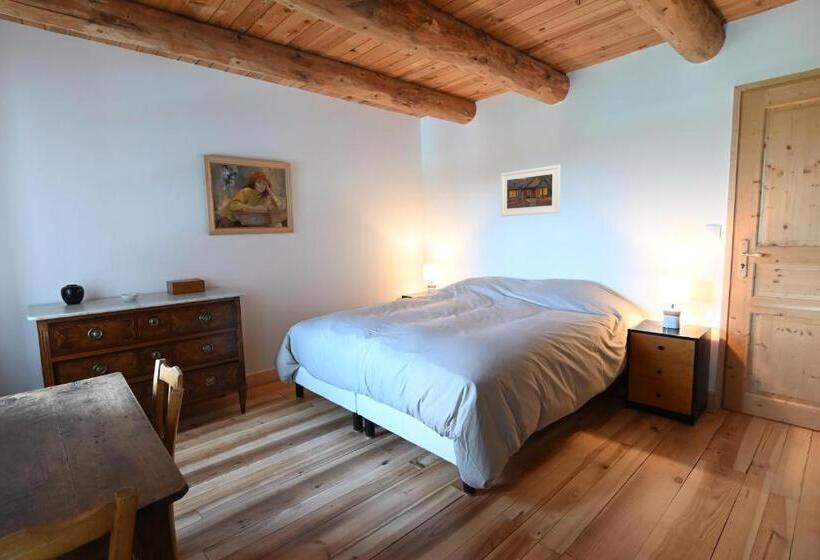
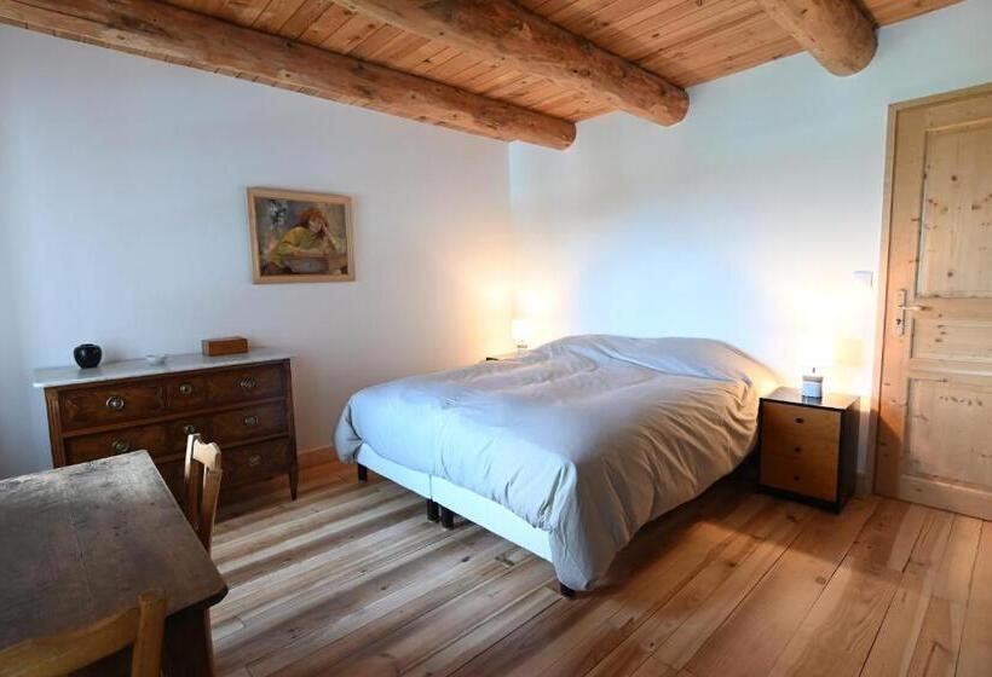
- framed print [500,164,562,217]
